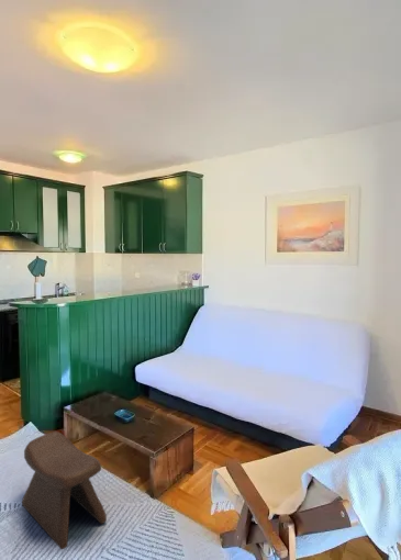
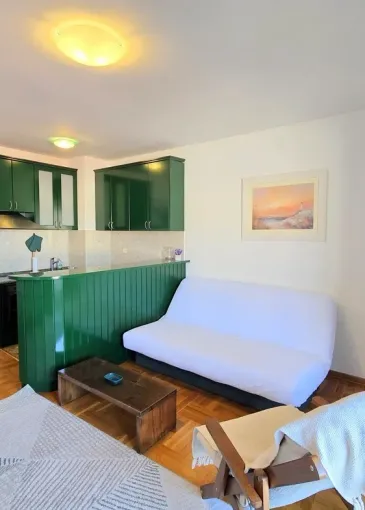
- stool [21,430,108,550]
